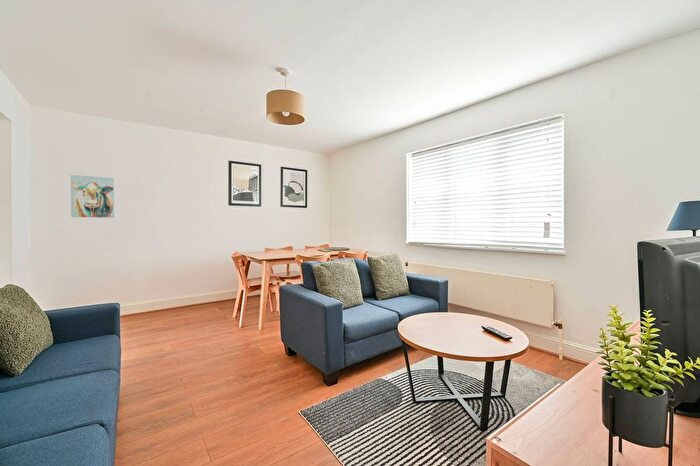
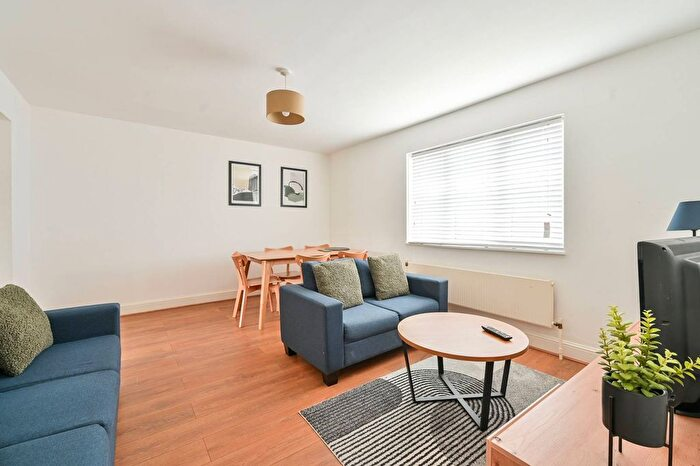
- wall art [70,174,115,219]
